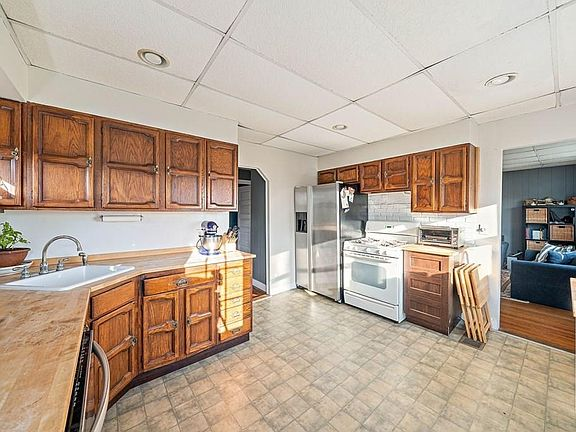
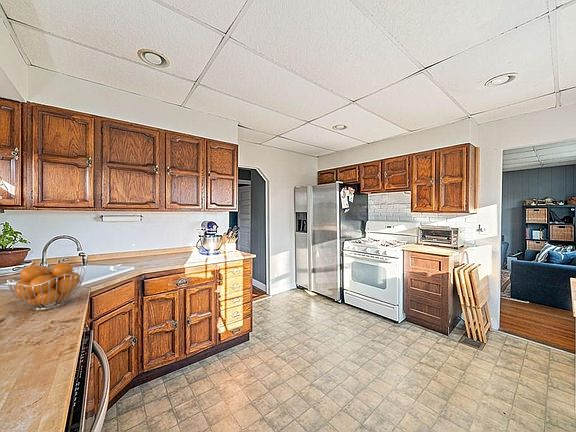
+ fruit basket [6,262,86,311]
